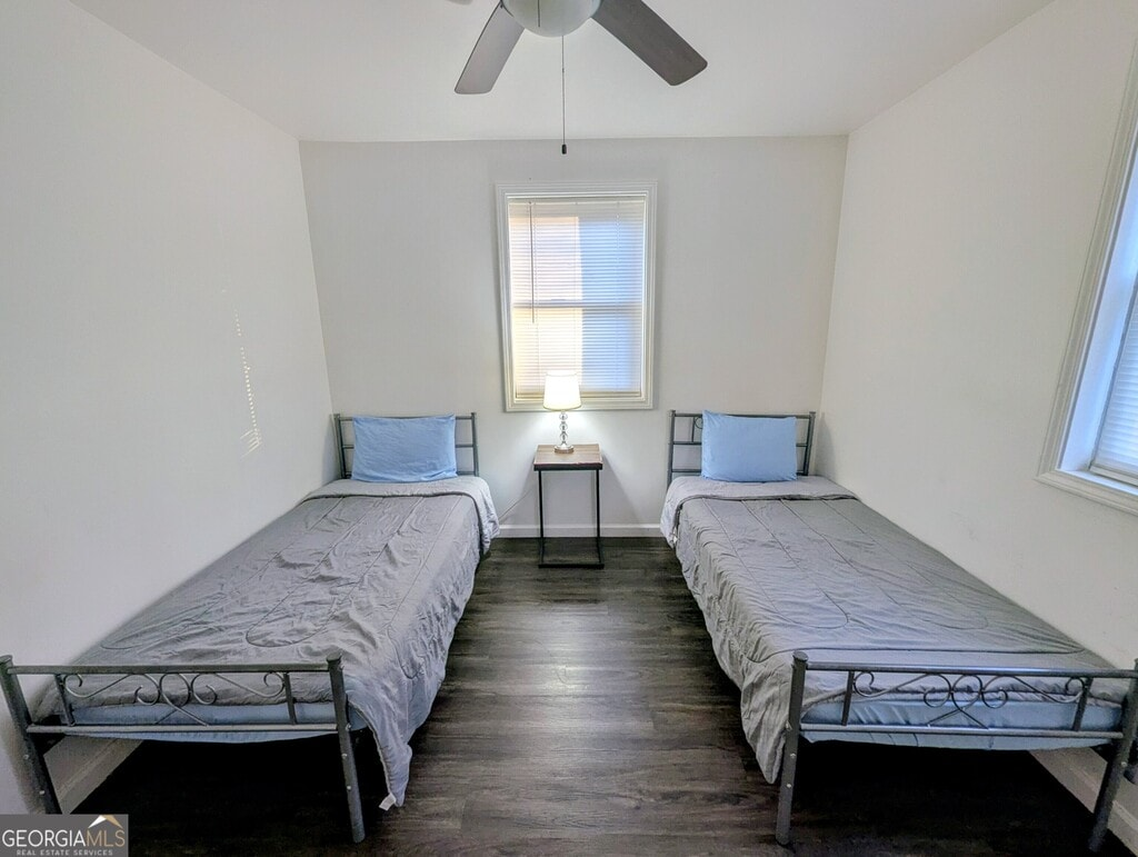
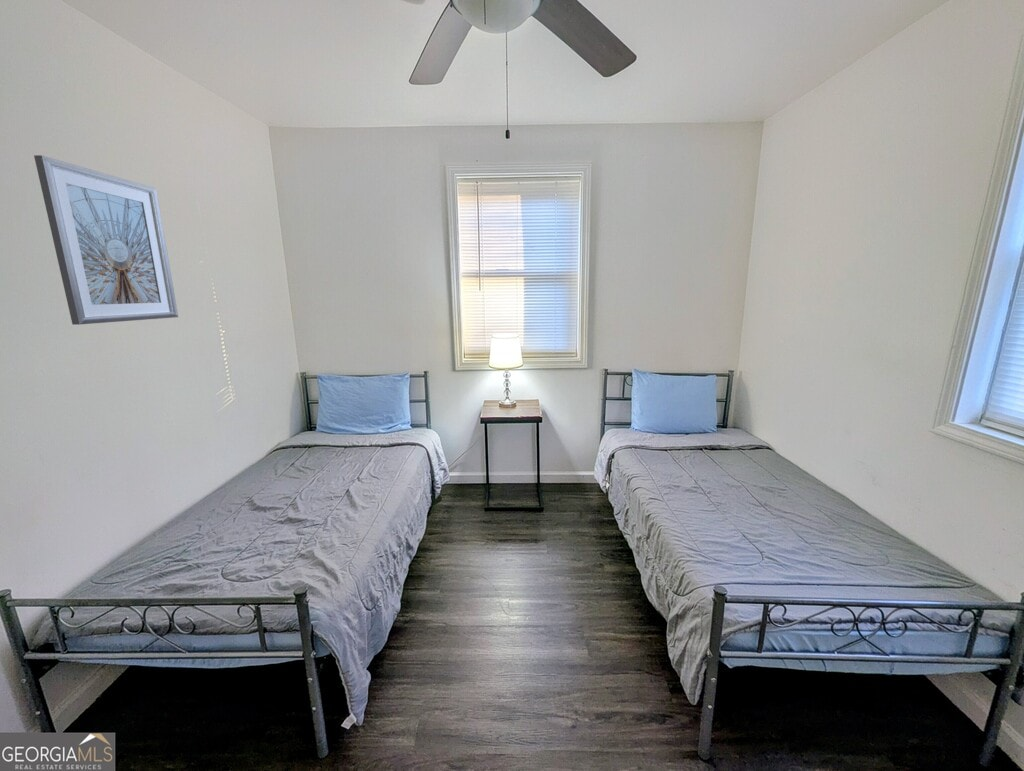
+ picture frame [33,154,179,326]
